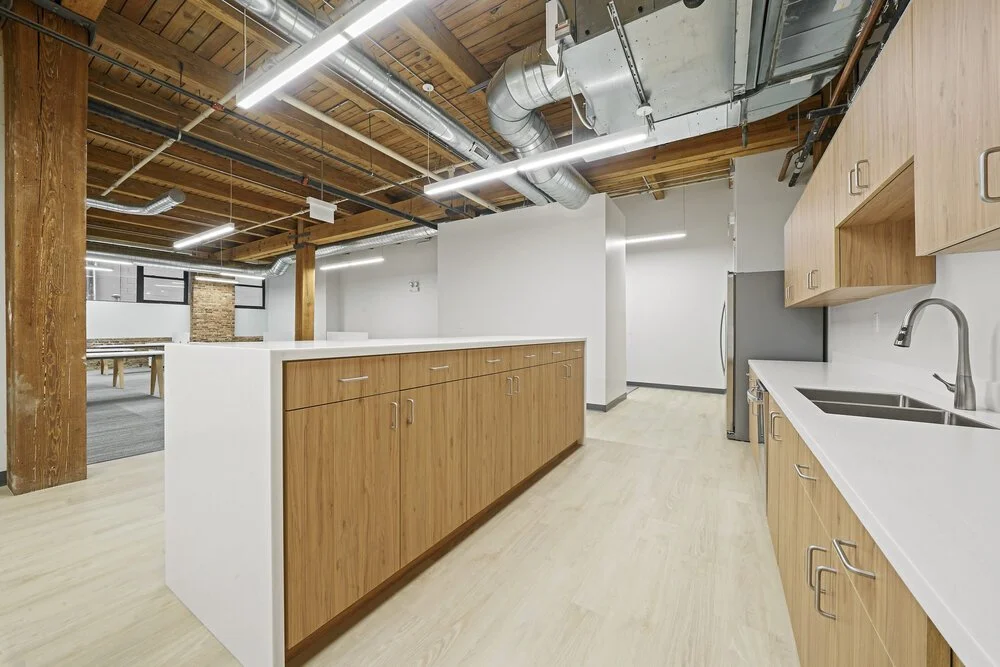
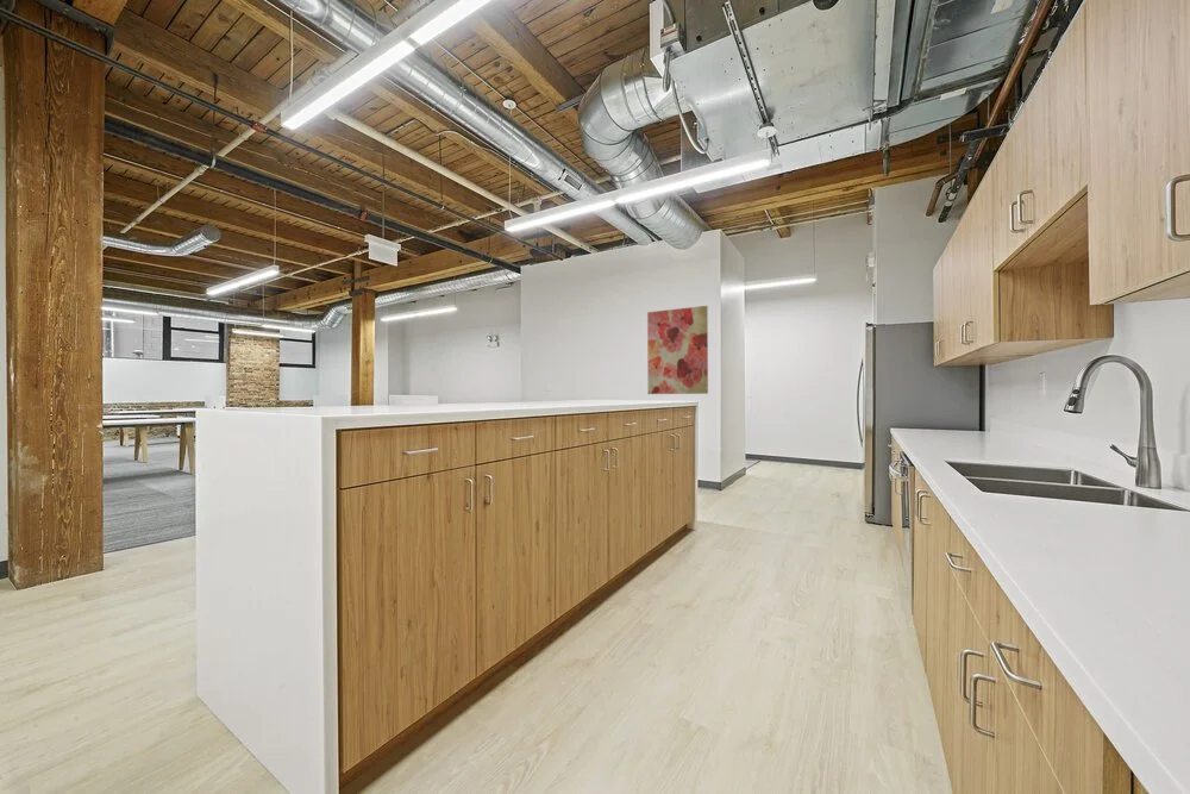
+ wall art [646,305,709,395]
